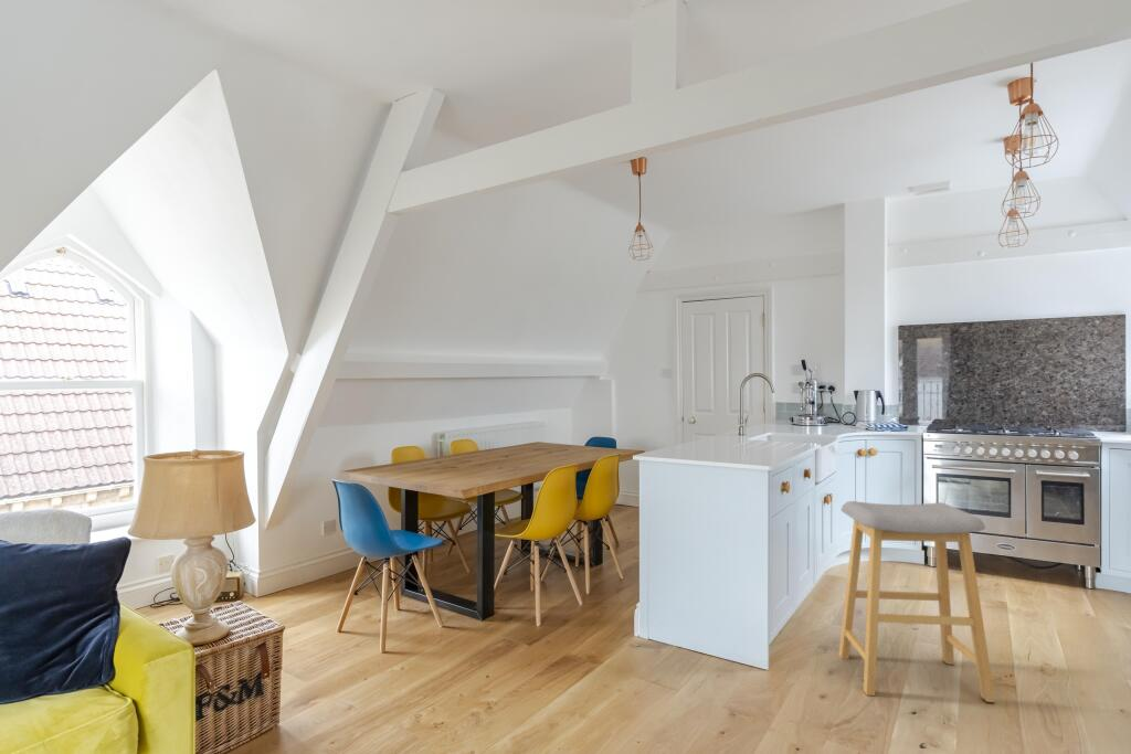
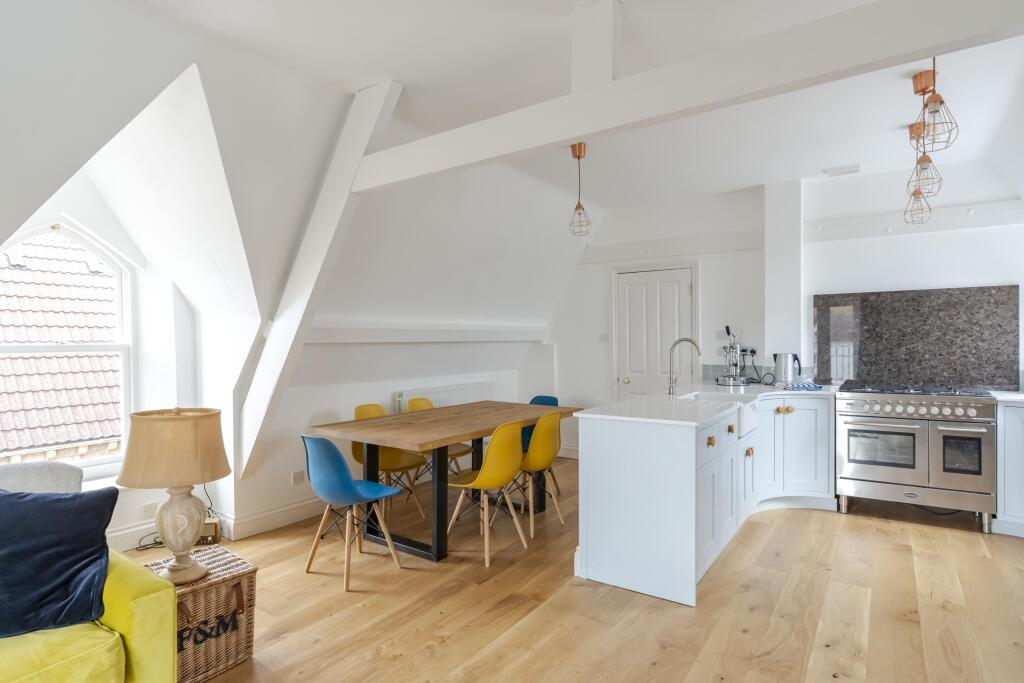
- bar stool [837,500,996,703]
